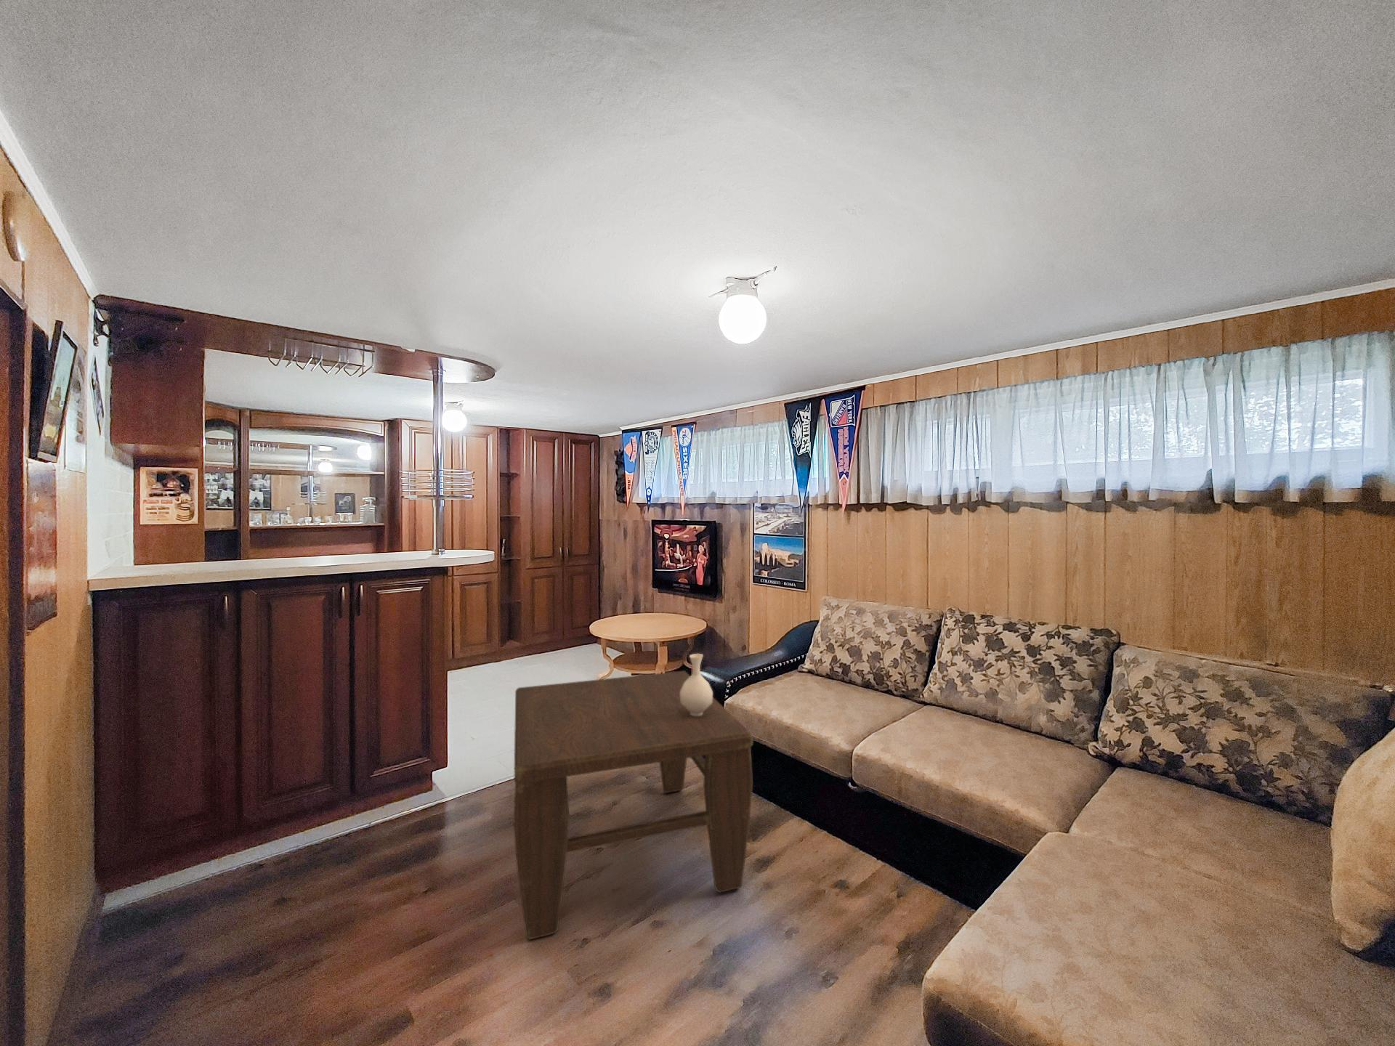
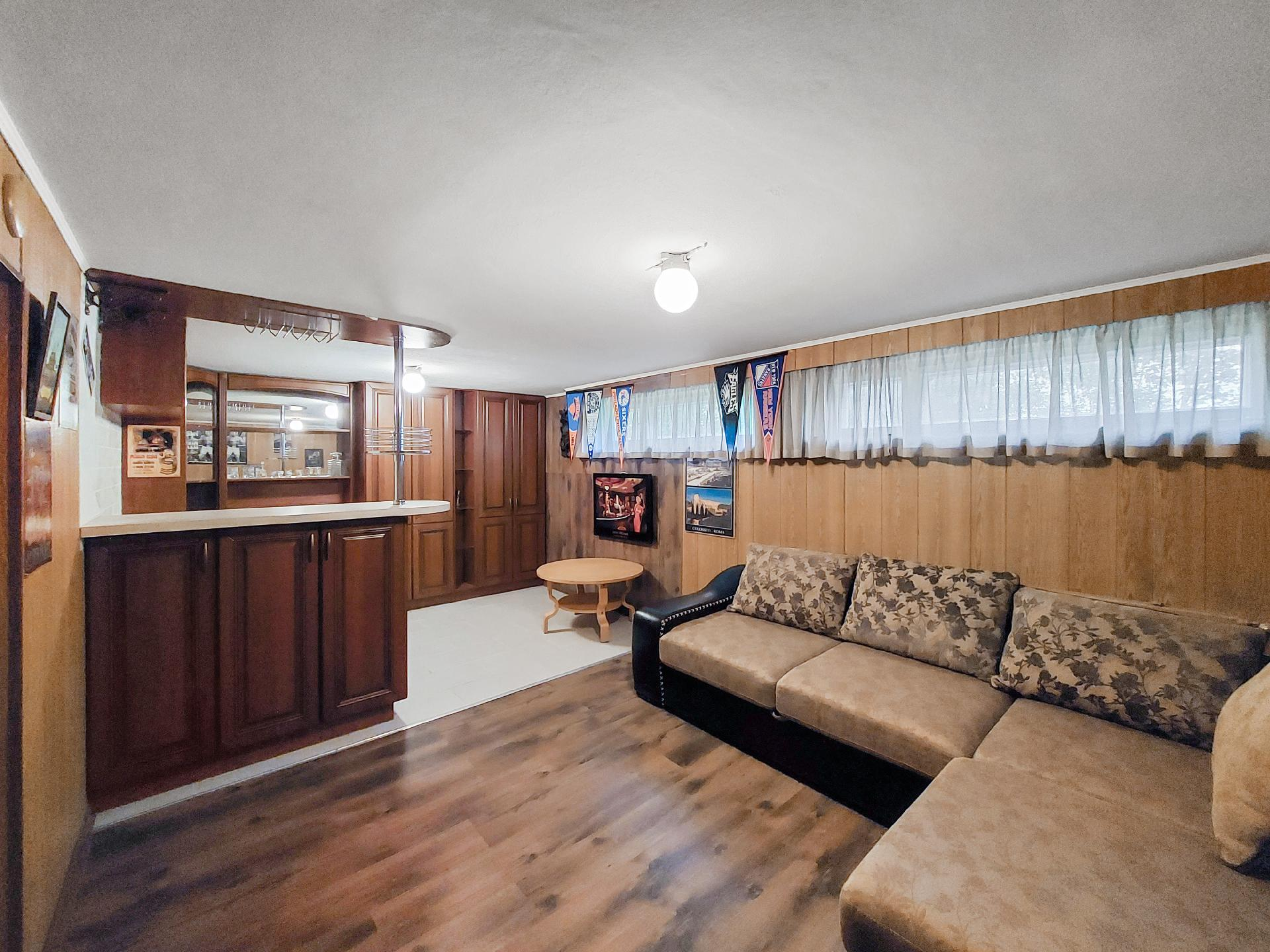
- vase [680,653,714,715]
- coffee table [513,670,754,941]
